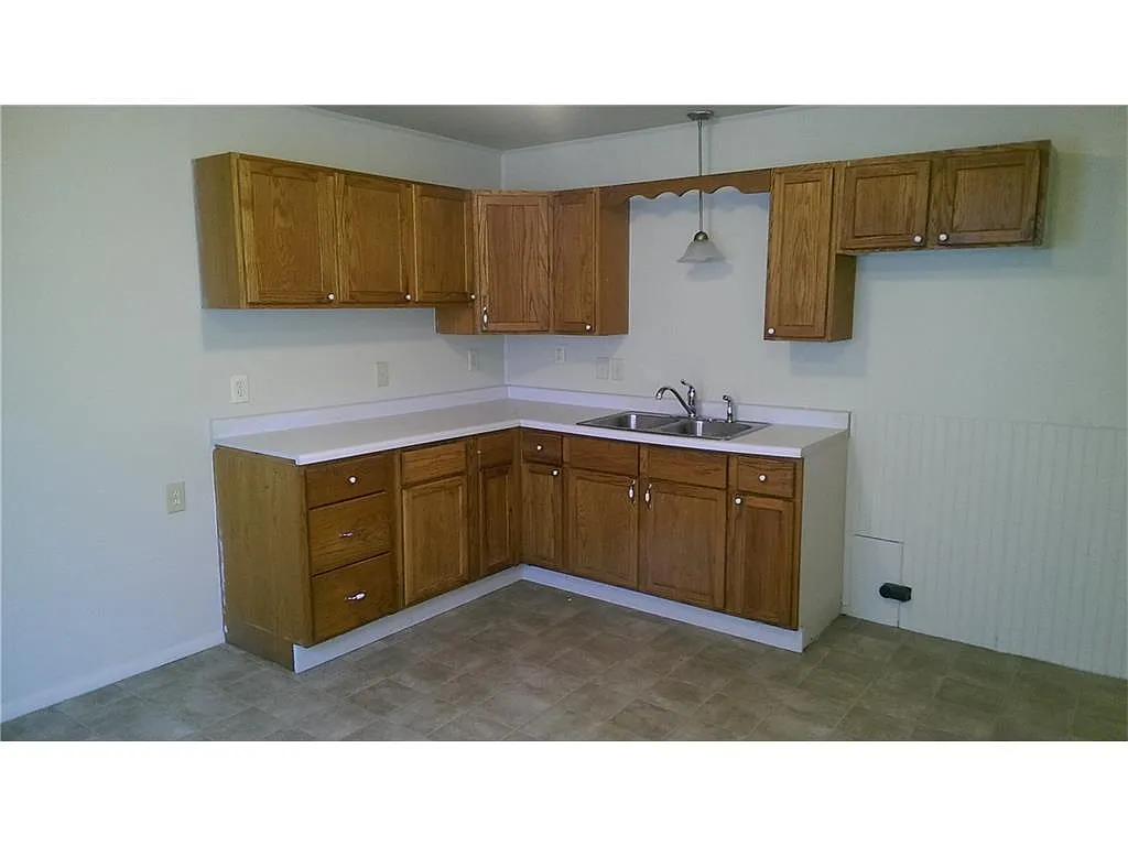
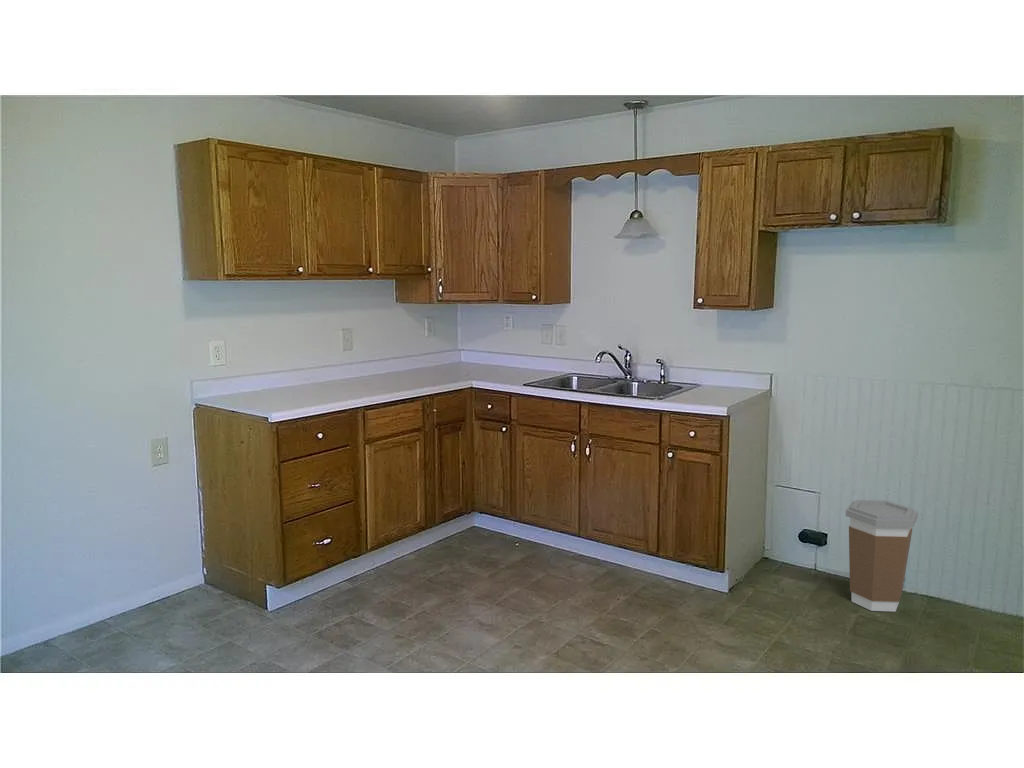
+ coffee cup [845,499,919,613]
